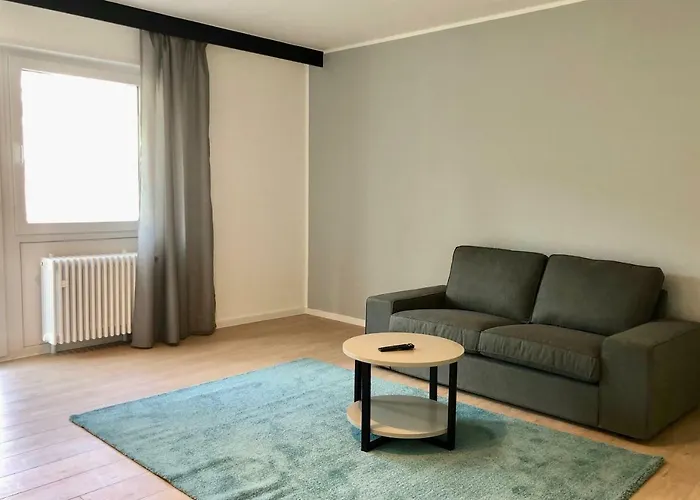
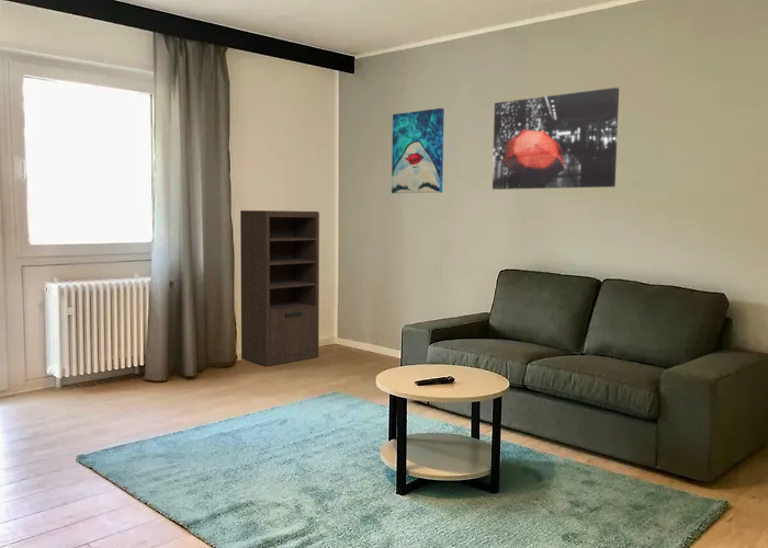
+ wall art [391,107,445,194]
+ shelving unit [239,209,320,367]
+ wall art [492,87,620,191]
